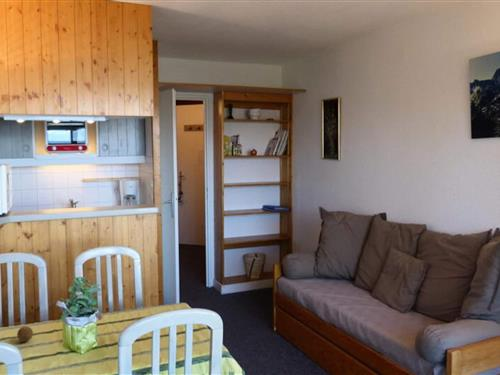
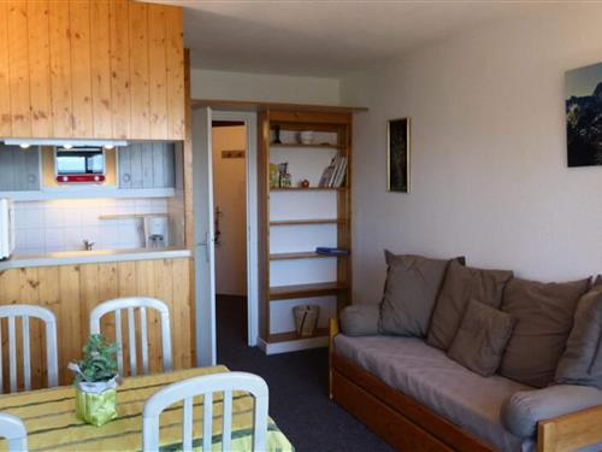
- fruit [16,325,34,343]
